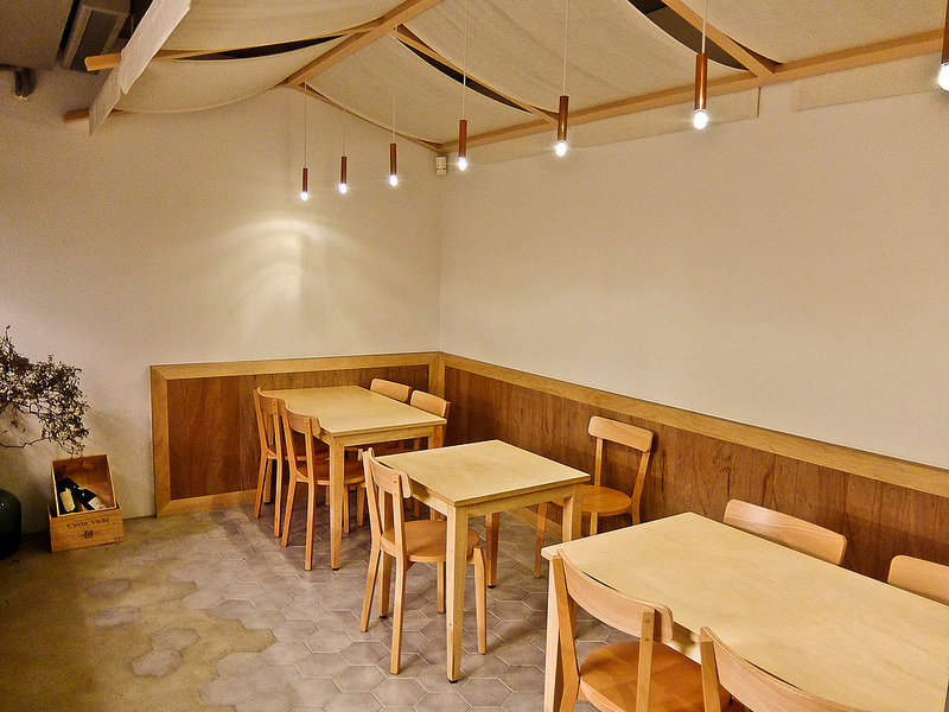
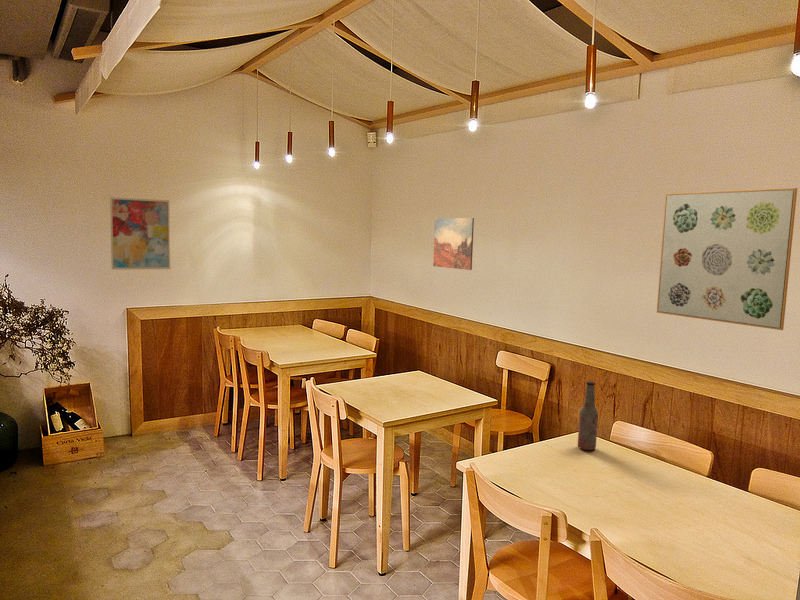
+ wall art [109,196,171,271]
+ wall art [432,217,475,271]
+ wall art [656,187,798,331]
+ bottle [577,381,599,451]
